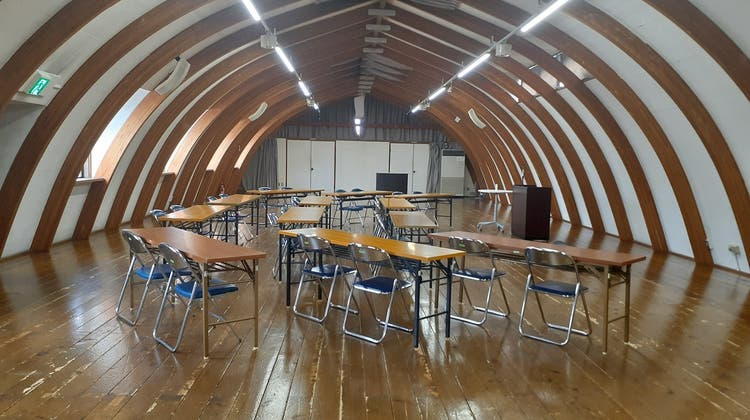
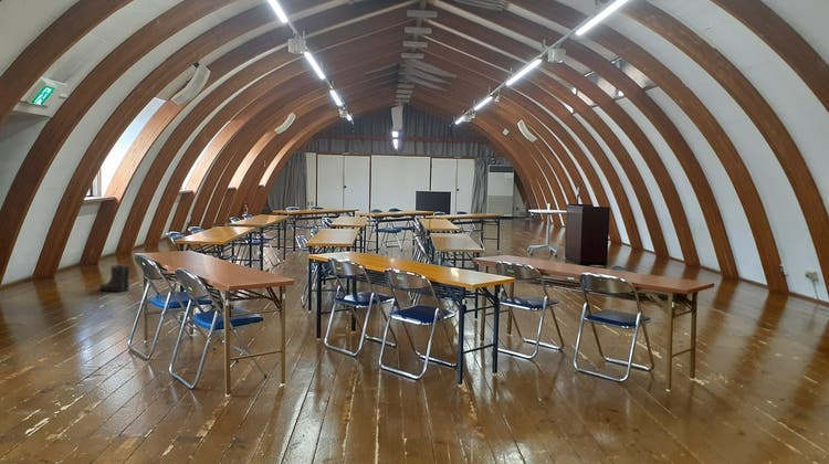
+ boots [98,263,132,293]
